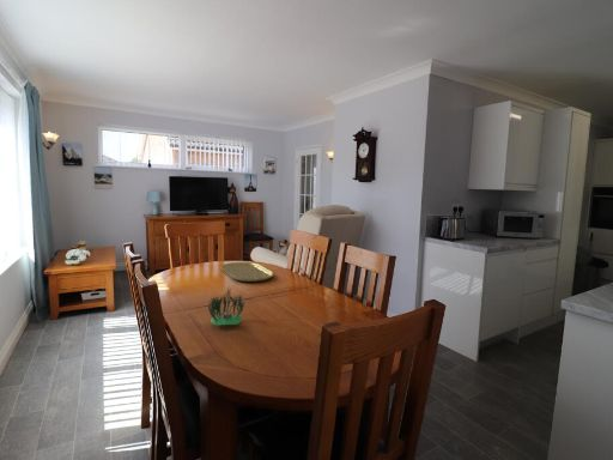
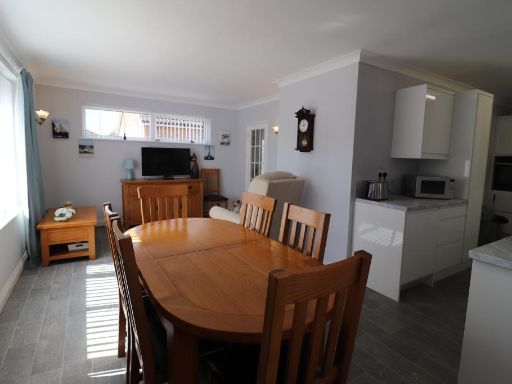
- succulent plant [207,285,247,326]
- placemat [219,261,274,283]
